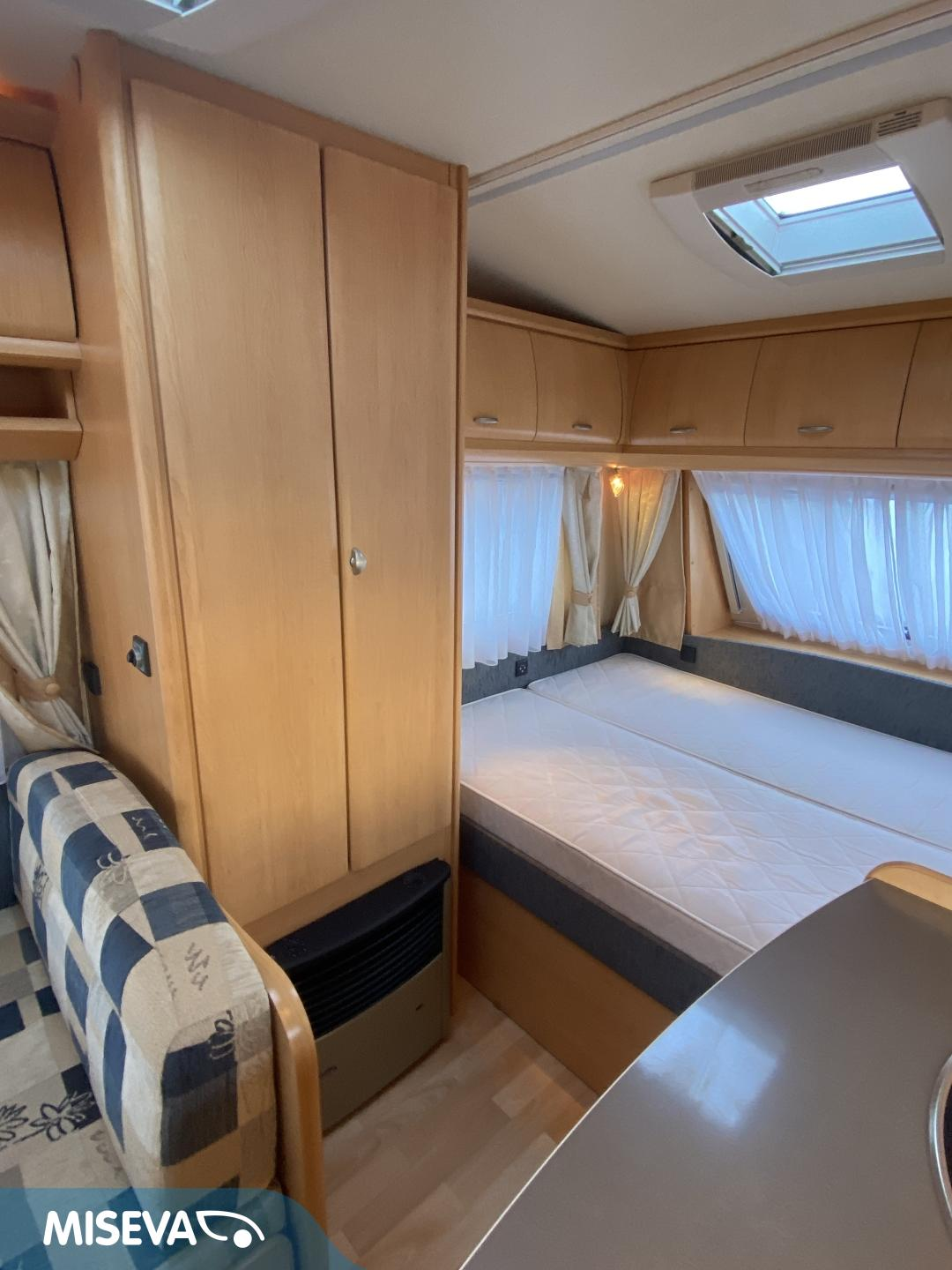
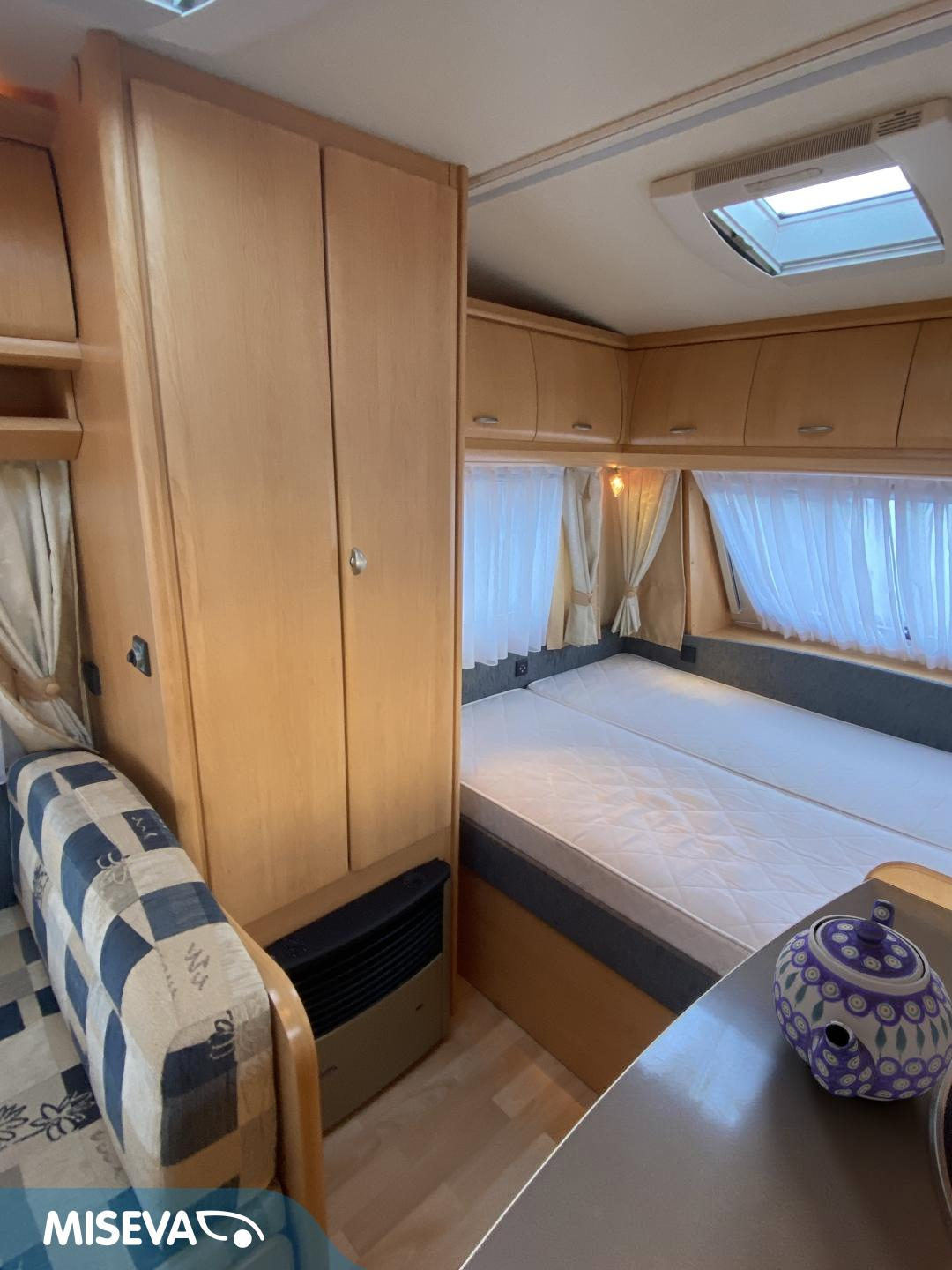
+ teapot [772,899,952,1102]
